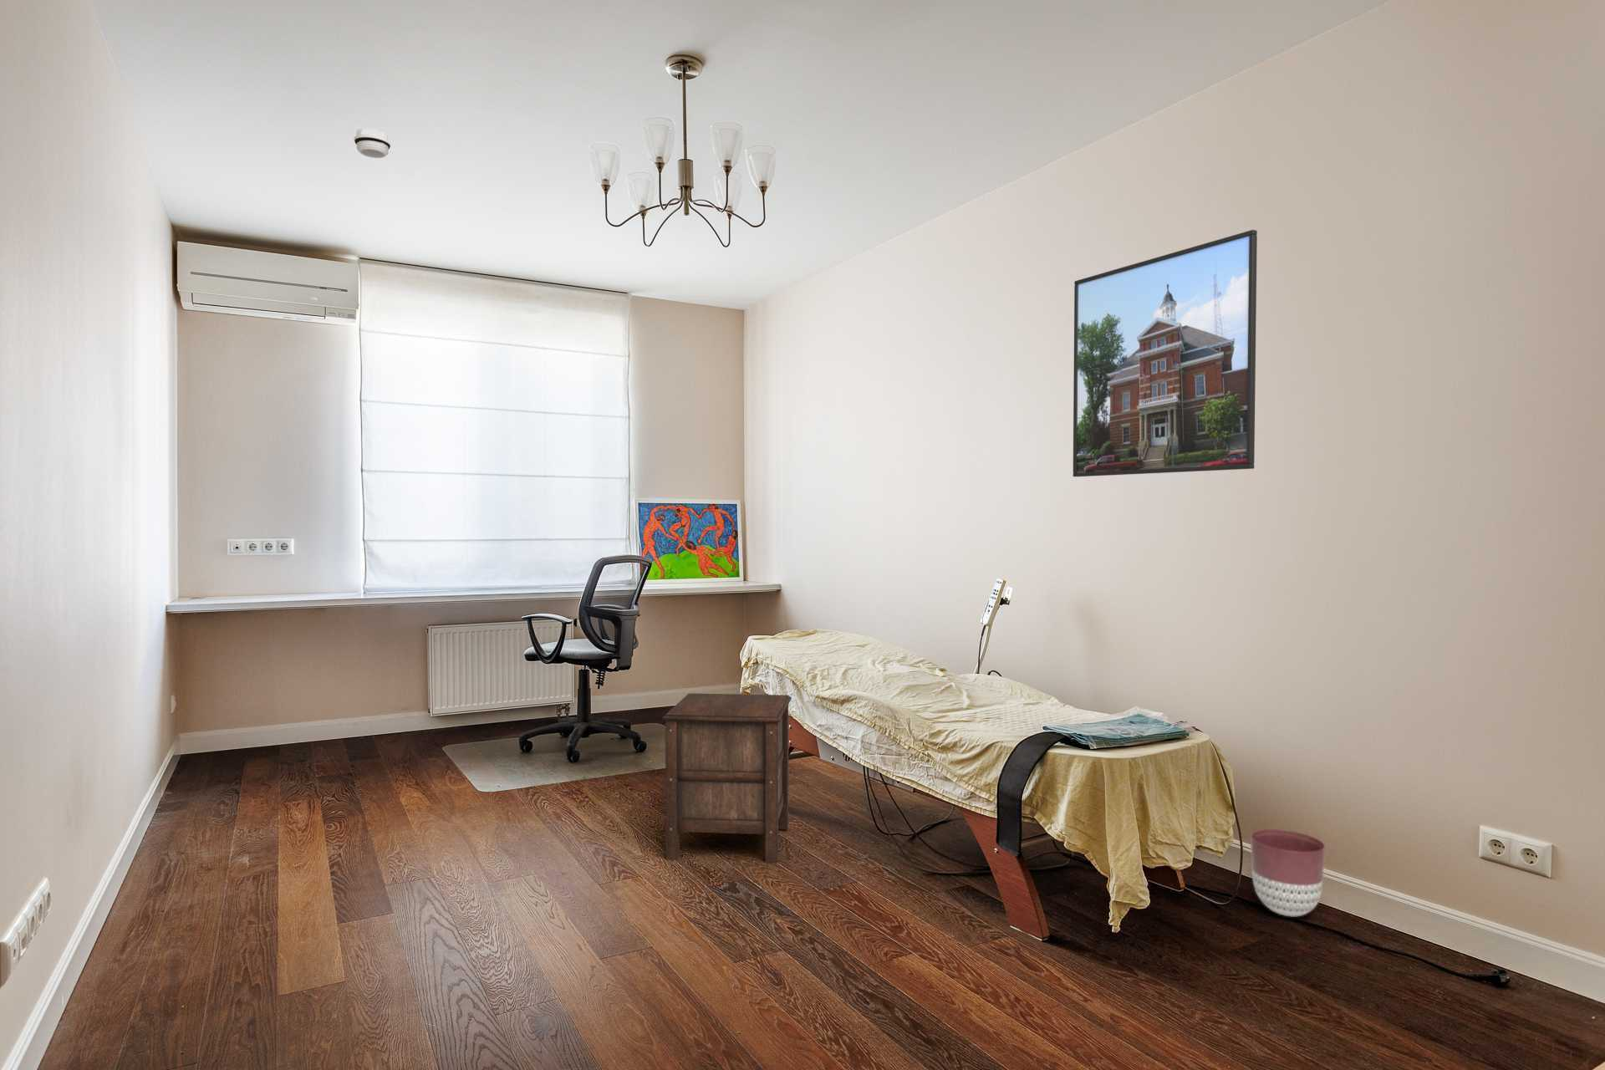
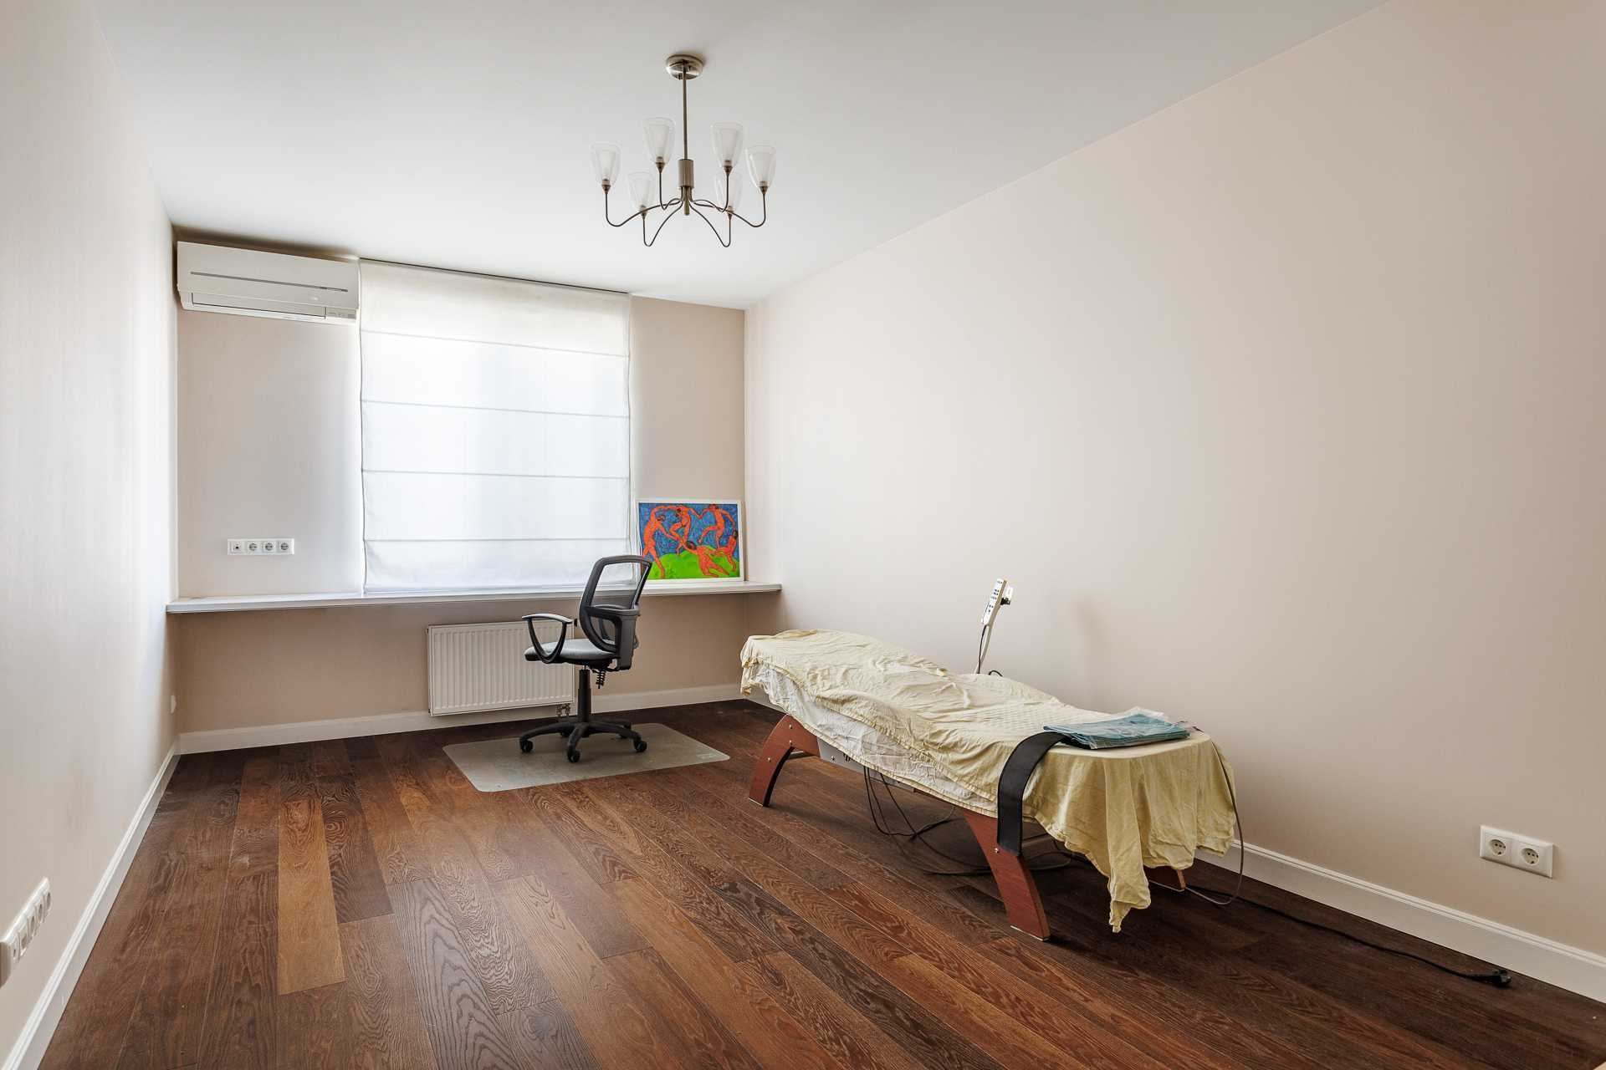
- smoke detector [353,128,392,159]
- planter [1250,829,1326,918]
- nightstand [662,693,793,865]
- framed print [1072,229,1259,478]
